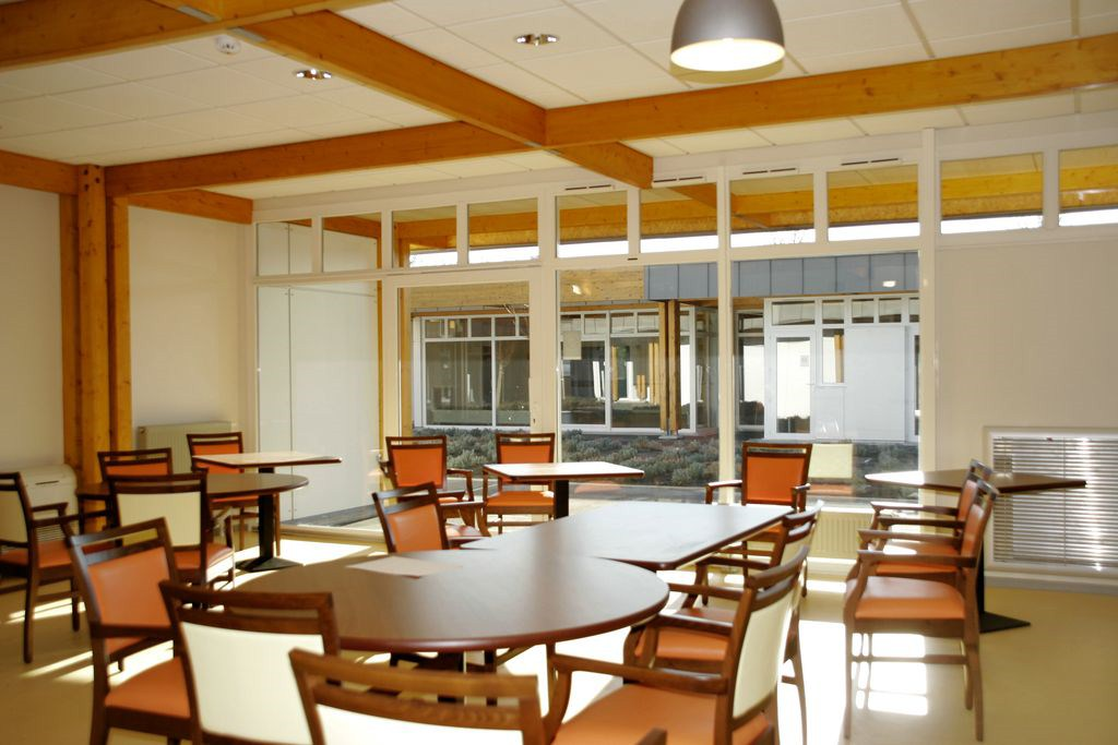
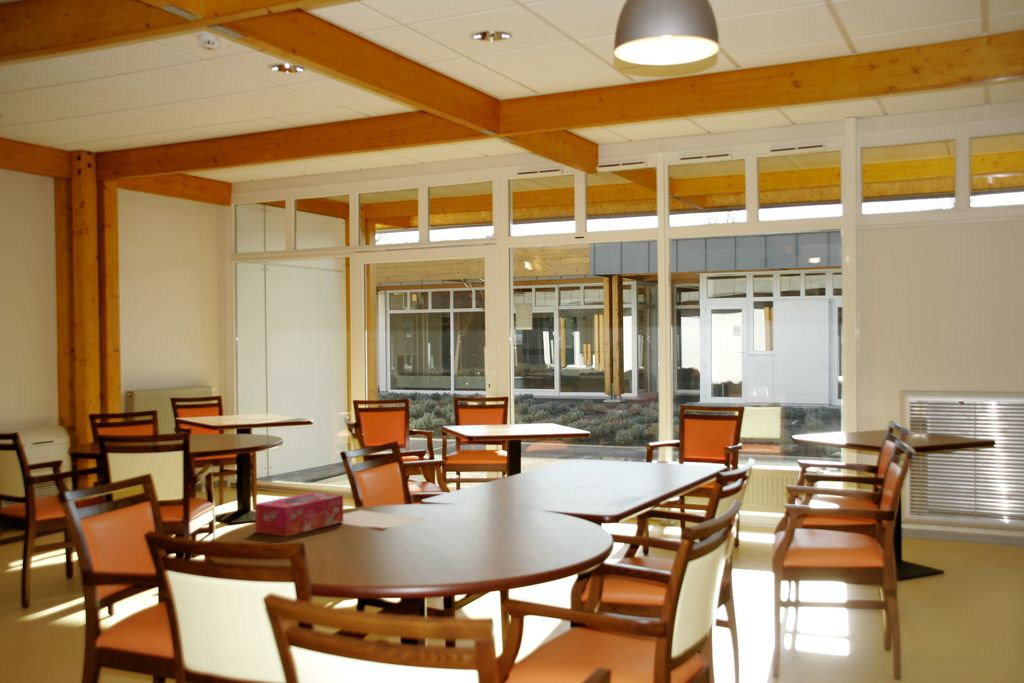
+ tissue box [254,491,344,537]
